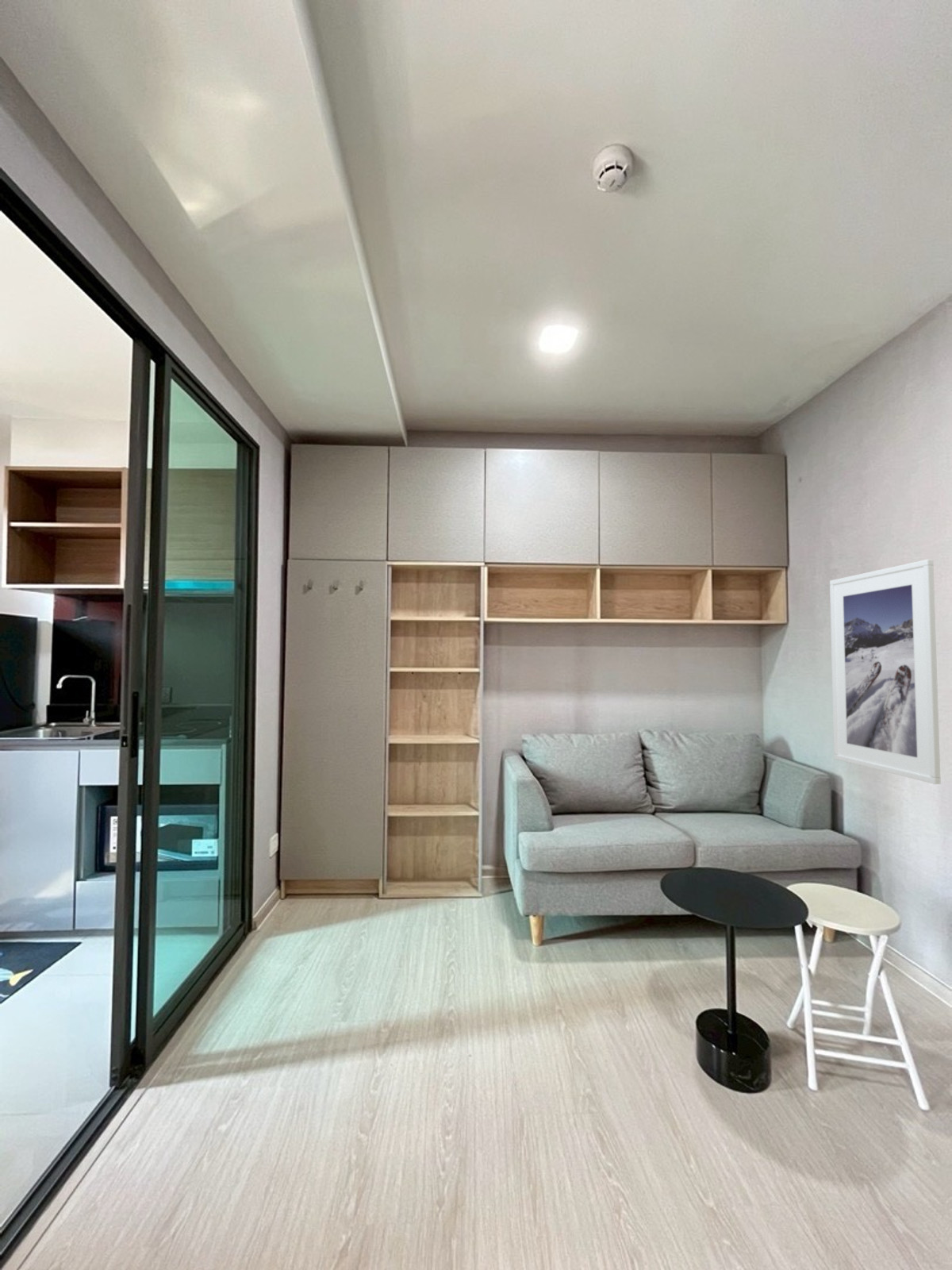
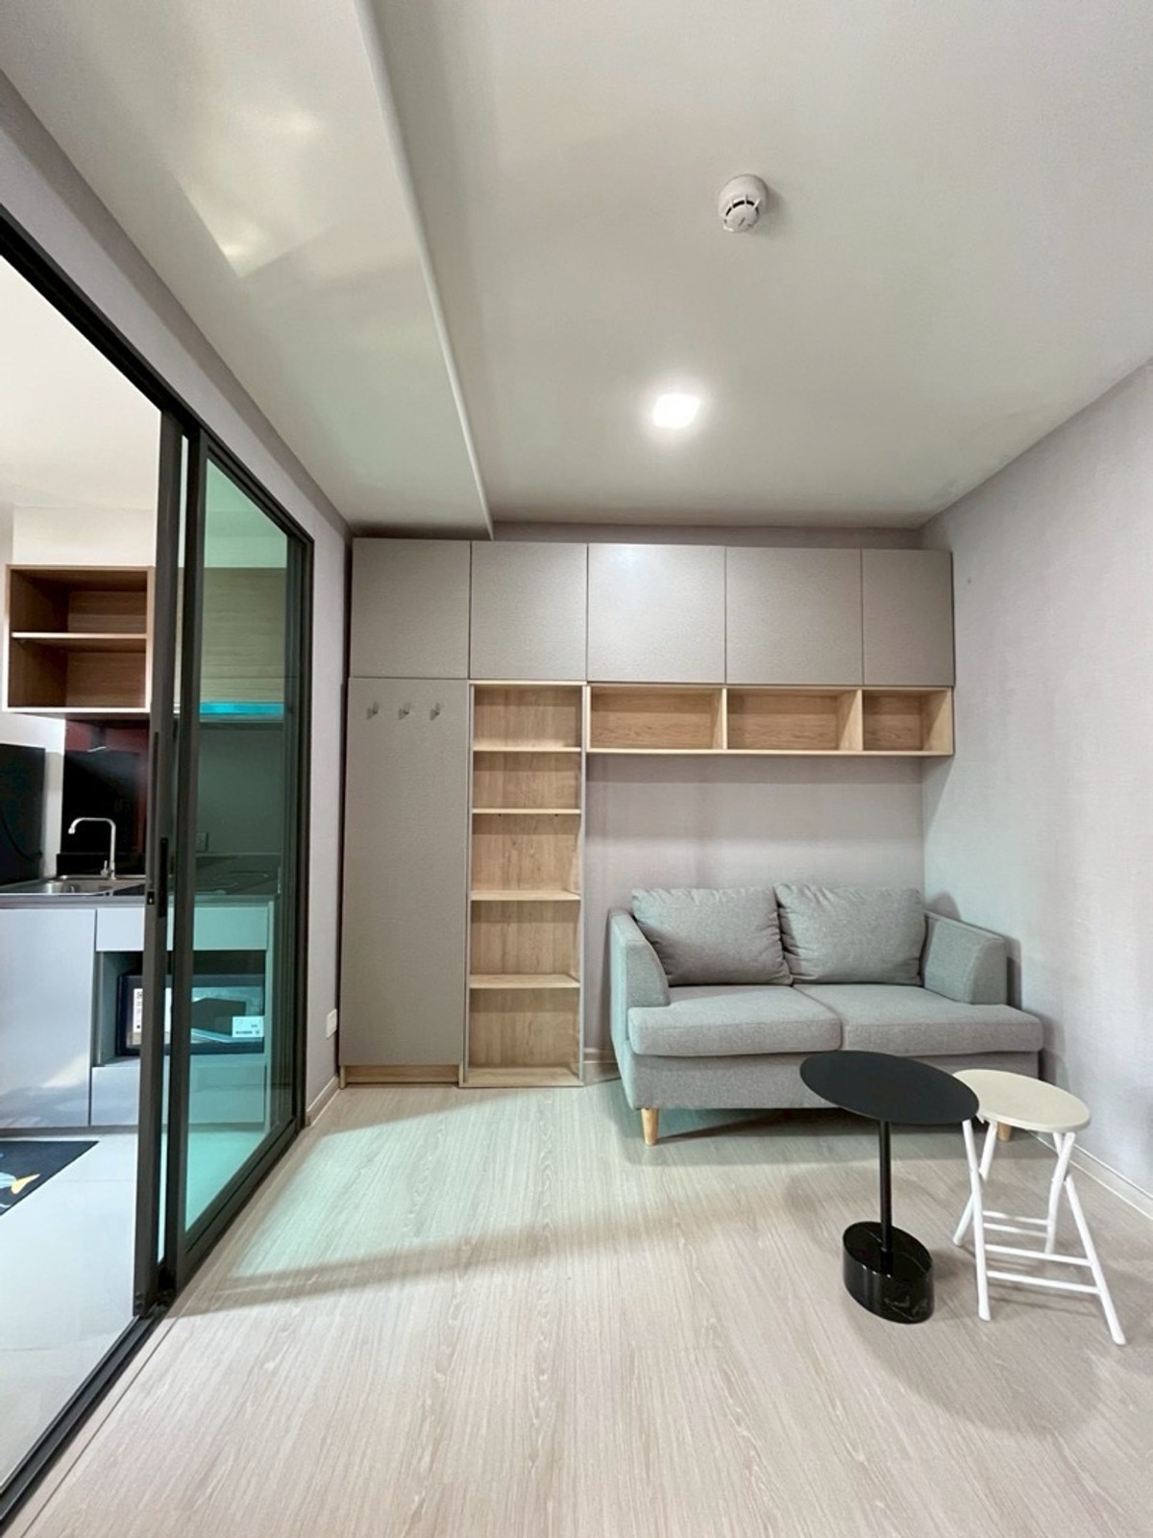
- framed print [829,559,942,785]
